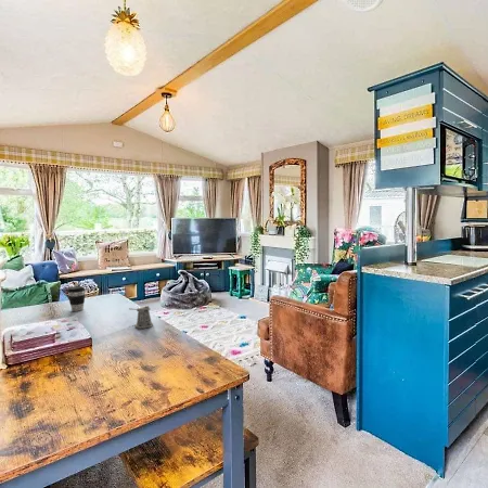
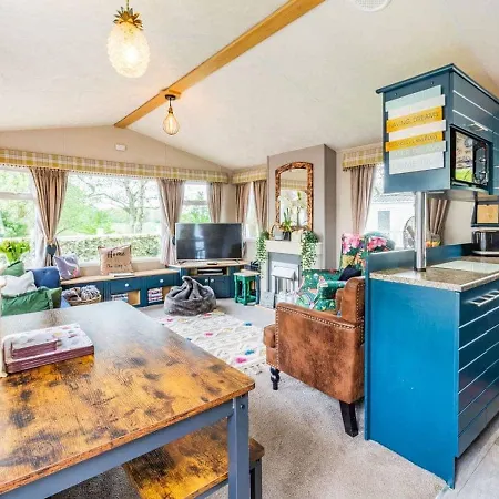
- pepper shaker [128,305,154,330]
- coffee cup [66,285,86,312]
